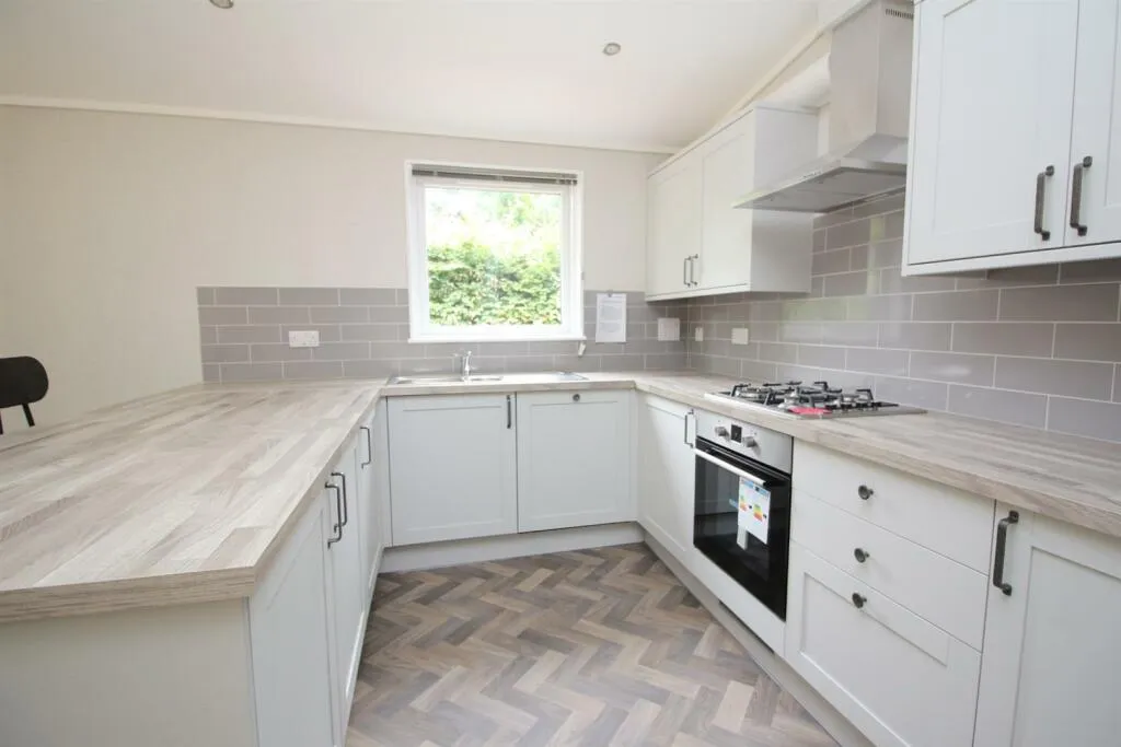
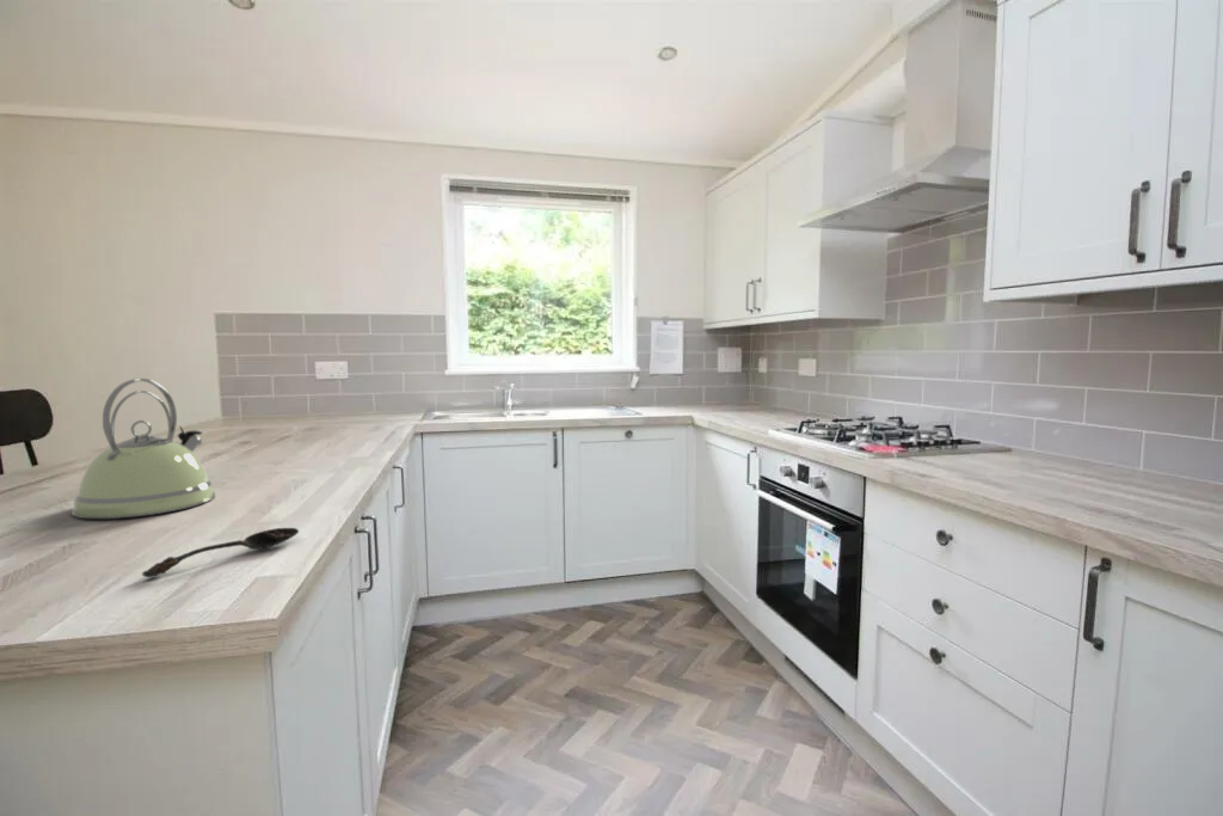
+ kettle [70,378,216,520]
+ spoon [141,527,300,578]
